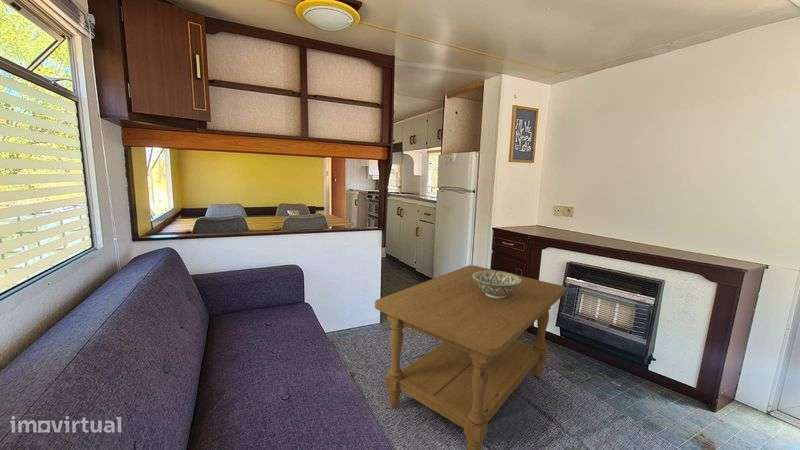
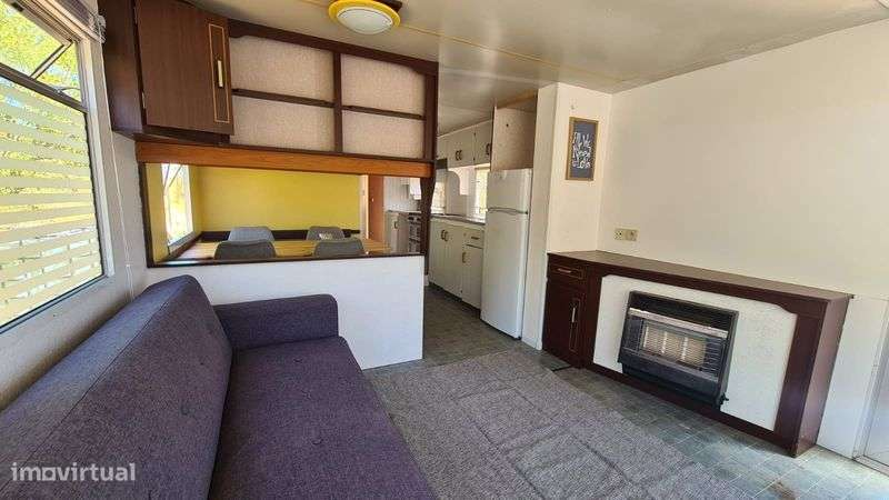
- decorative bowl [472,270,522,298]
- coffee table [374,264,567,450]
